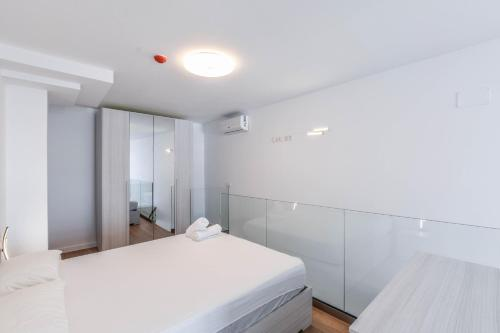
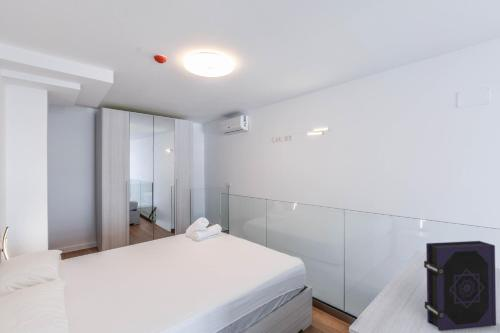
+ book [423,240,497,332]
